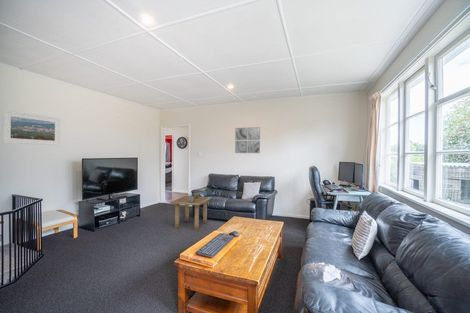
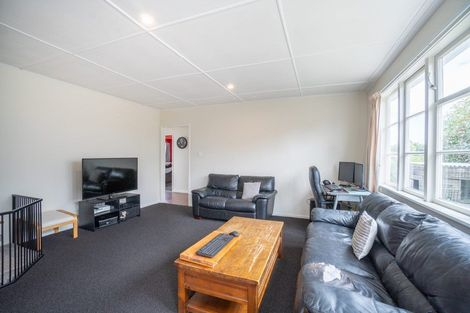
- wall art [234,126,261,154]
- side table [170,191,212,231]
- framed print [2,109,61,146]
